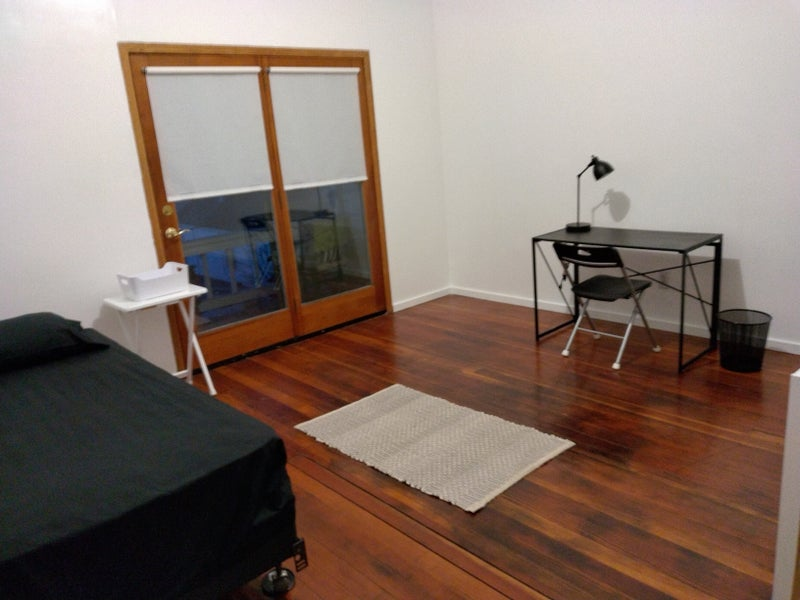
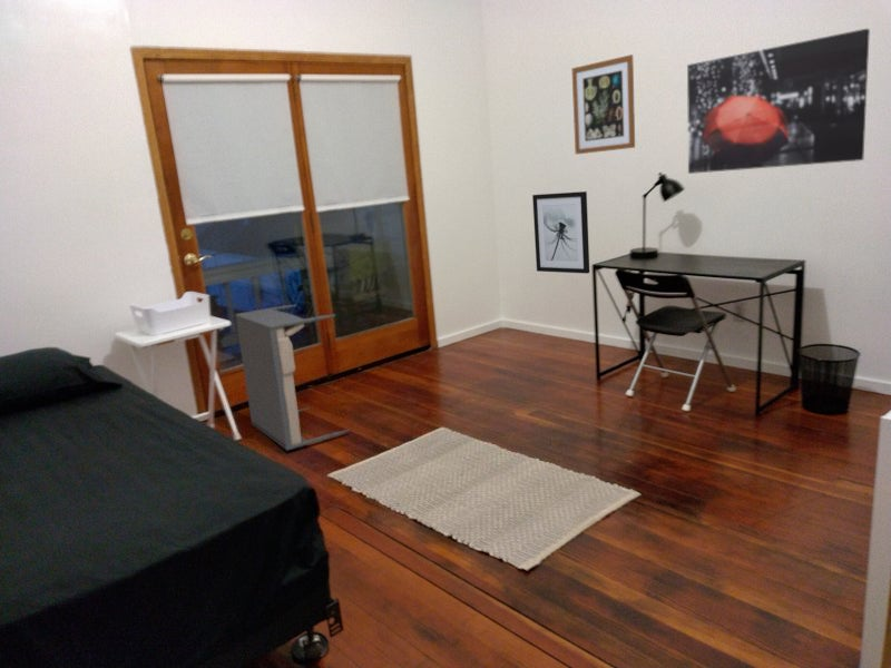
+ wall art [531,190,590,275]
+ laundry hamper [234,303,350,452]
+ wall art [686,28,871,175]
+ wall art [570,53,636,156]
